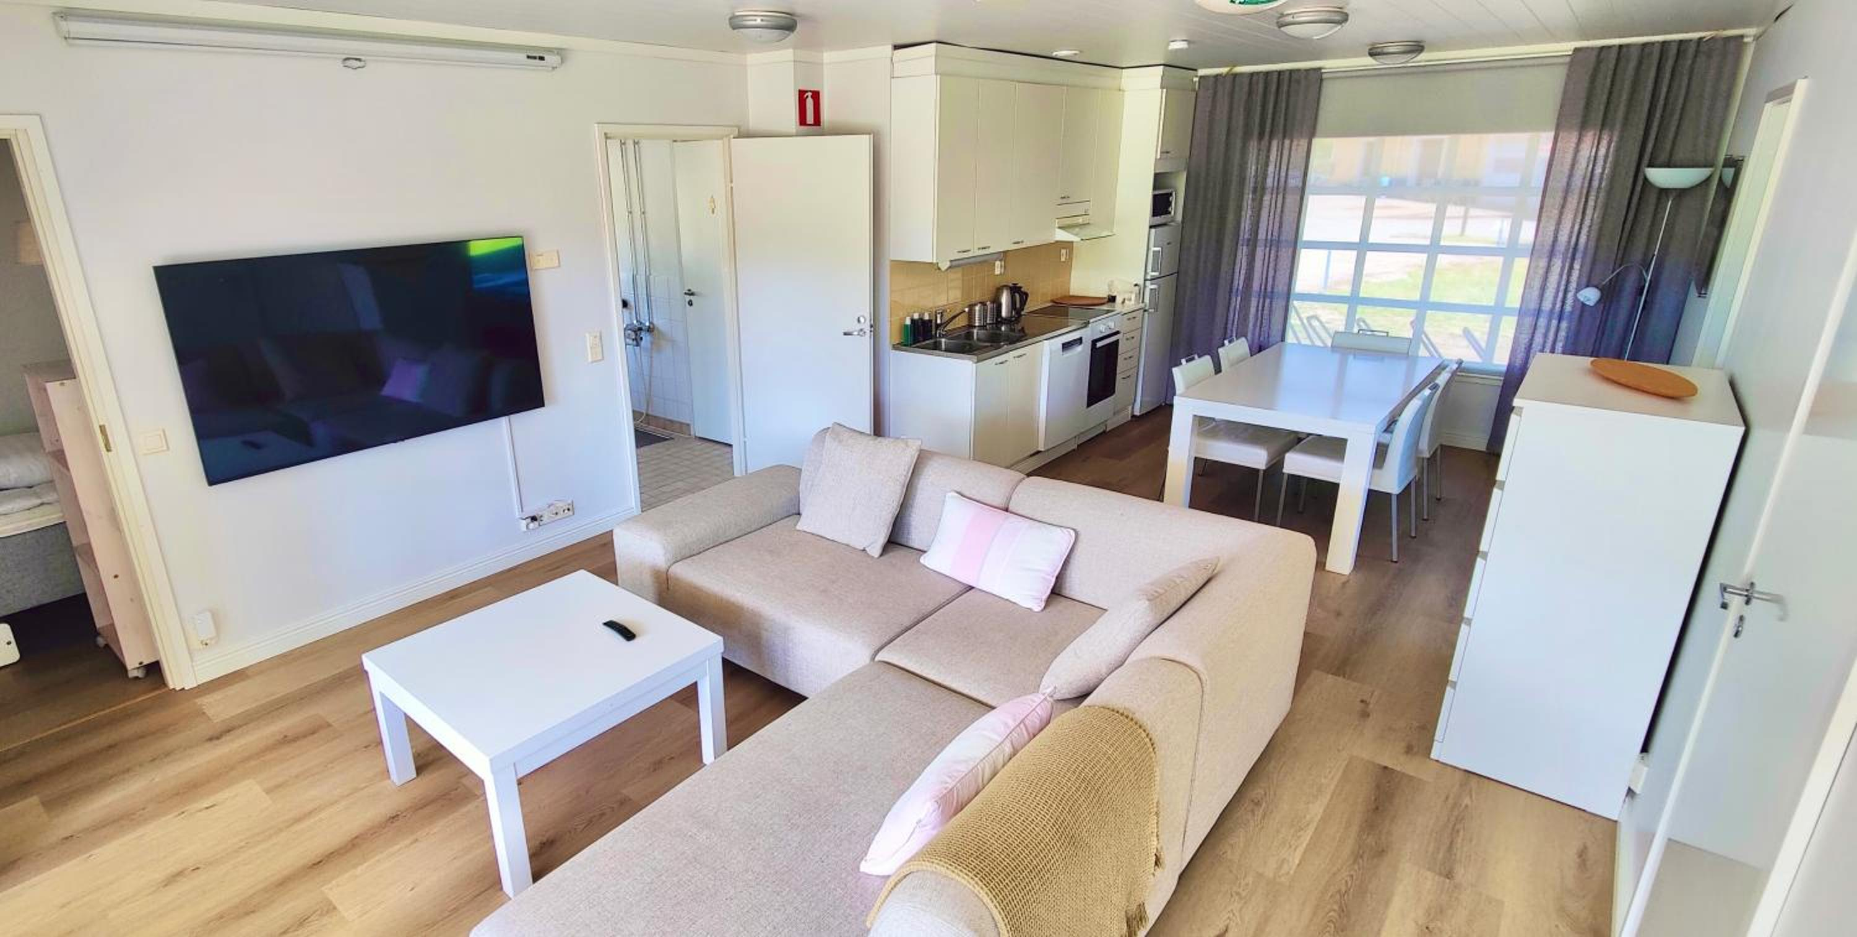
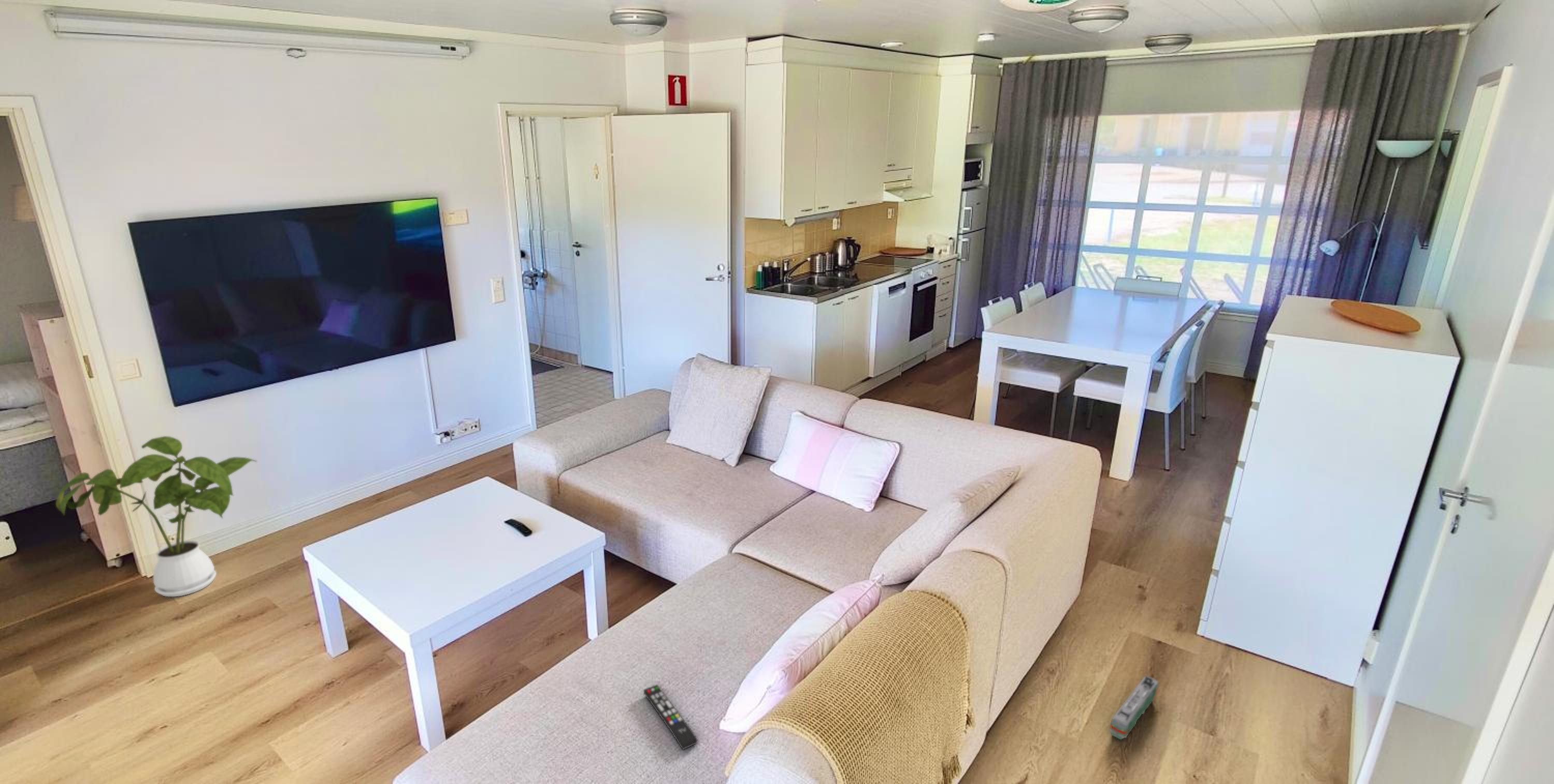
+ remote control [643,684,698,750]
+ toy train [1109,675,1159,741]
+ house plant [55,435,257,597]
